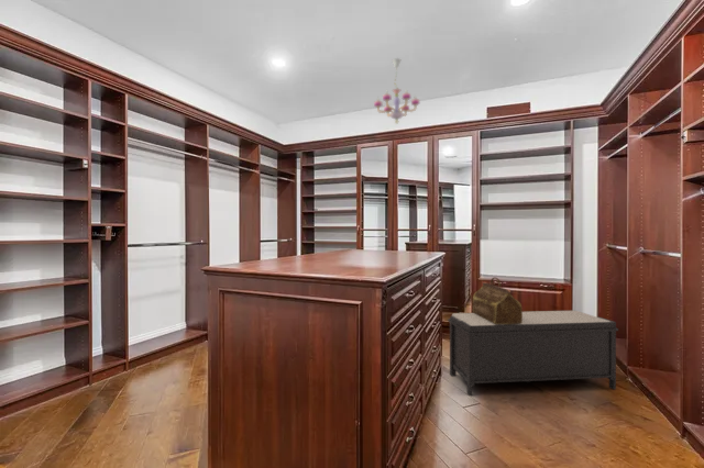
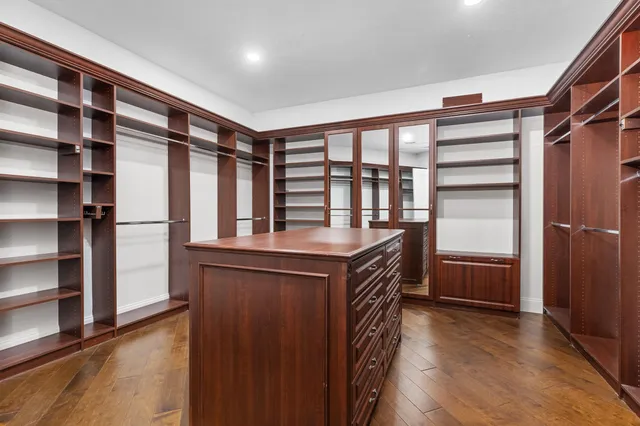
- chandelier [373,57,420,125]
- handbag [471,277,524,324]
- bench [447,310,619,397]
